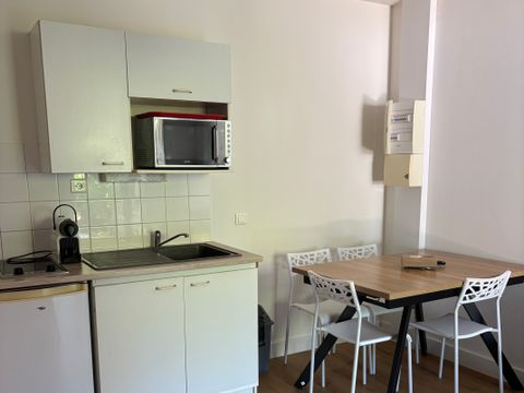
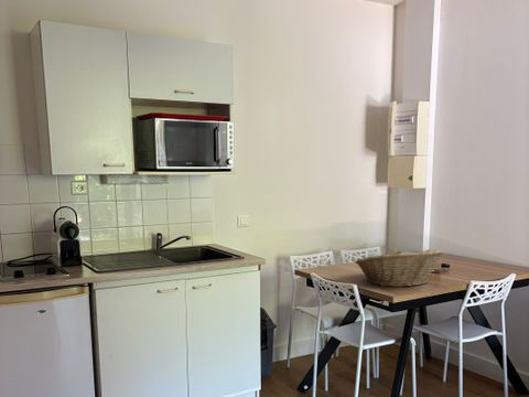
+ fruit basket [354,248,444,288]
